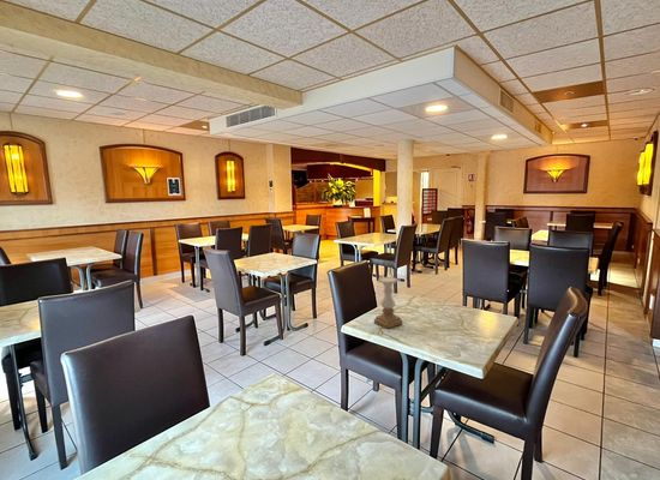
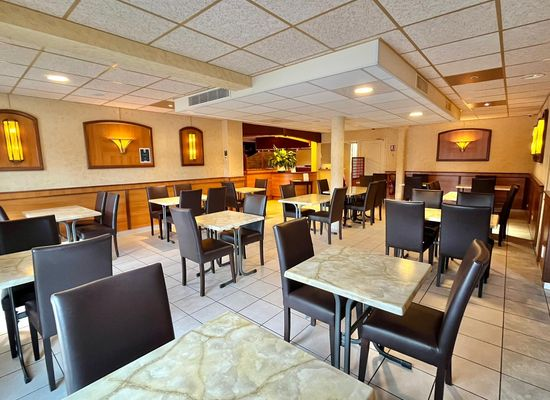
- candle holder [373,276,403,329]
